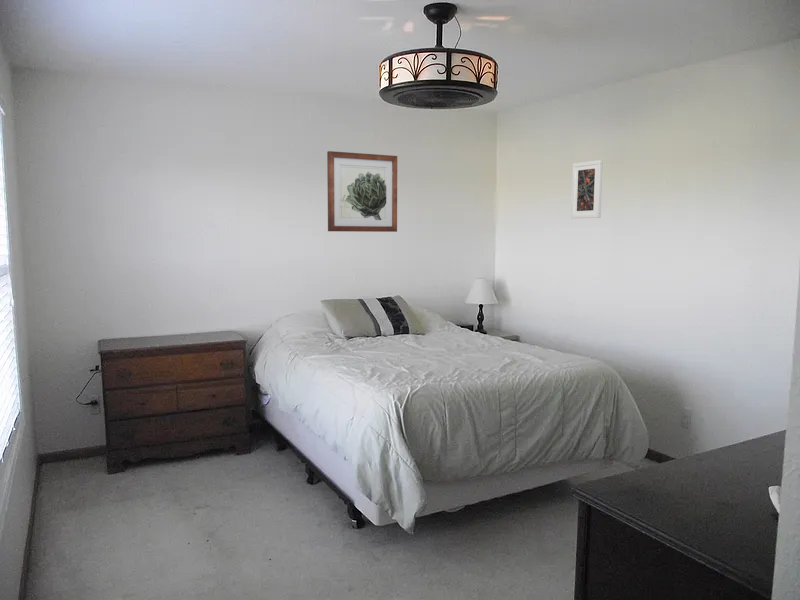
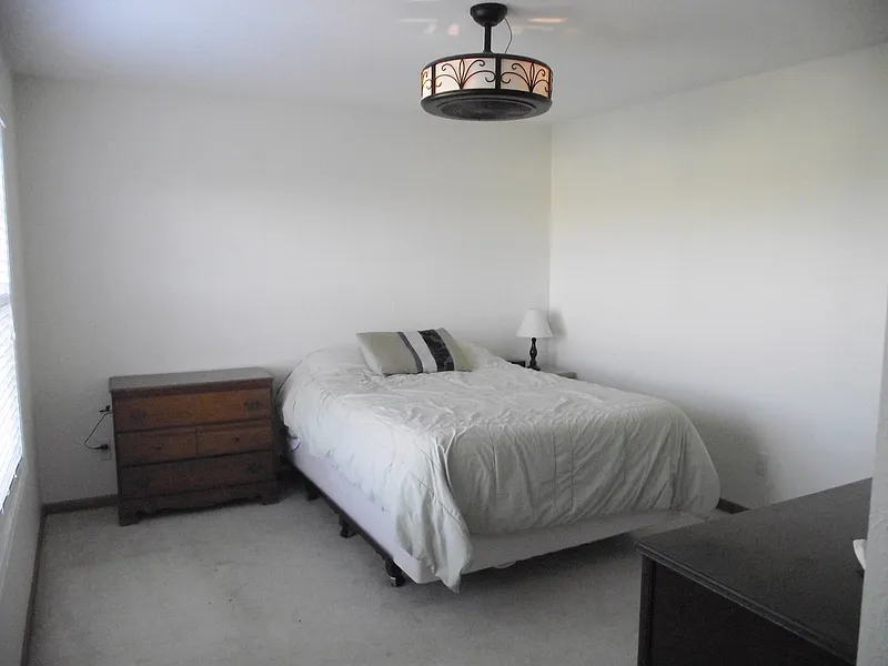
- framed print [570,159,604,219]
- wall art [326,150,398,233]
